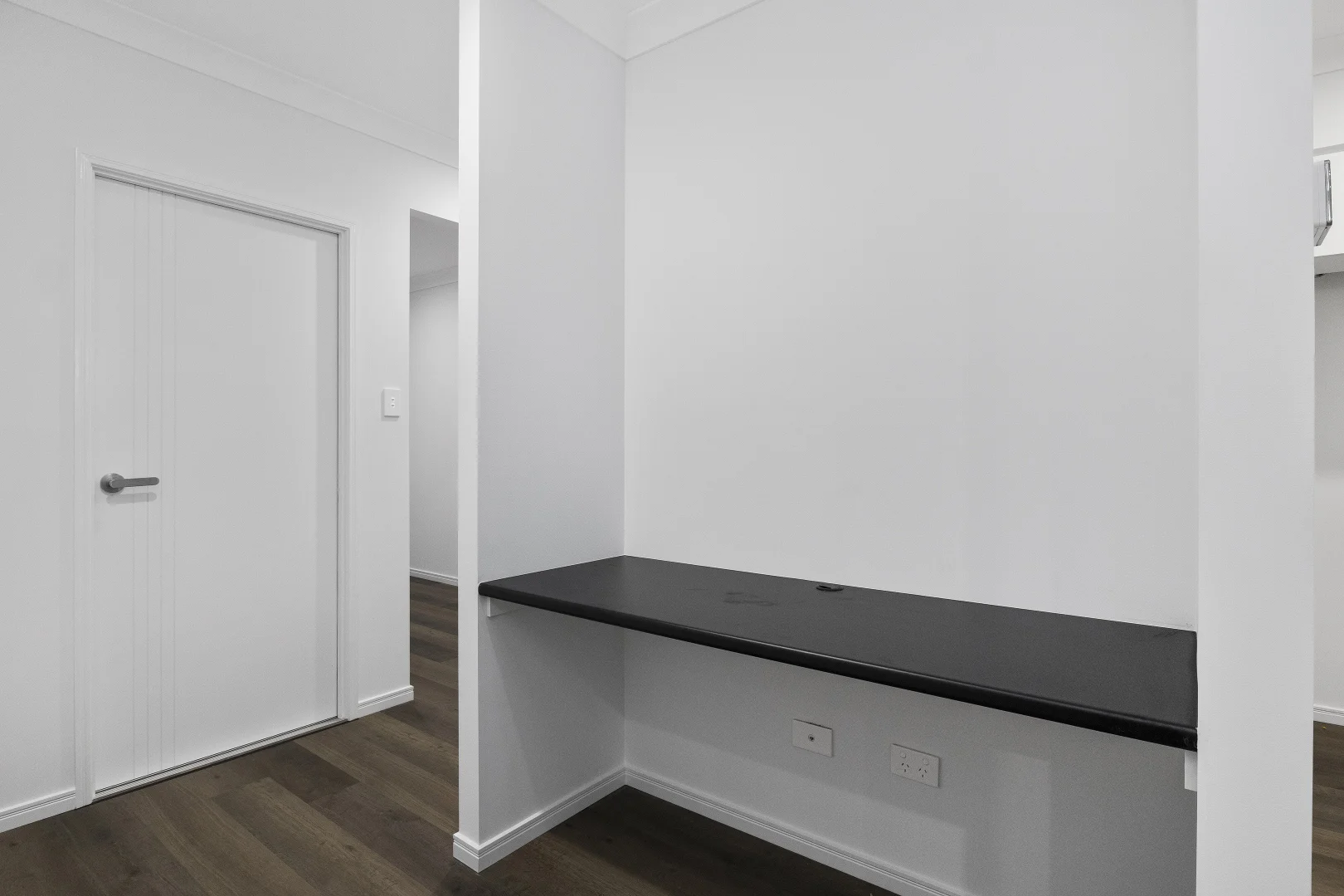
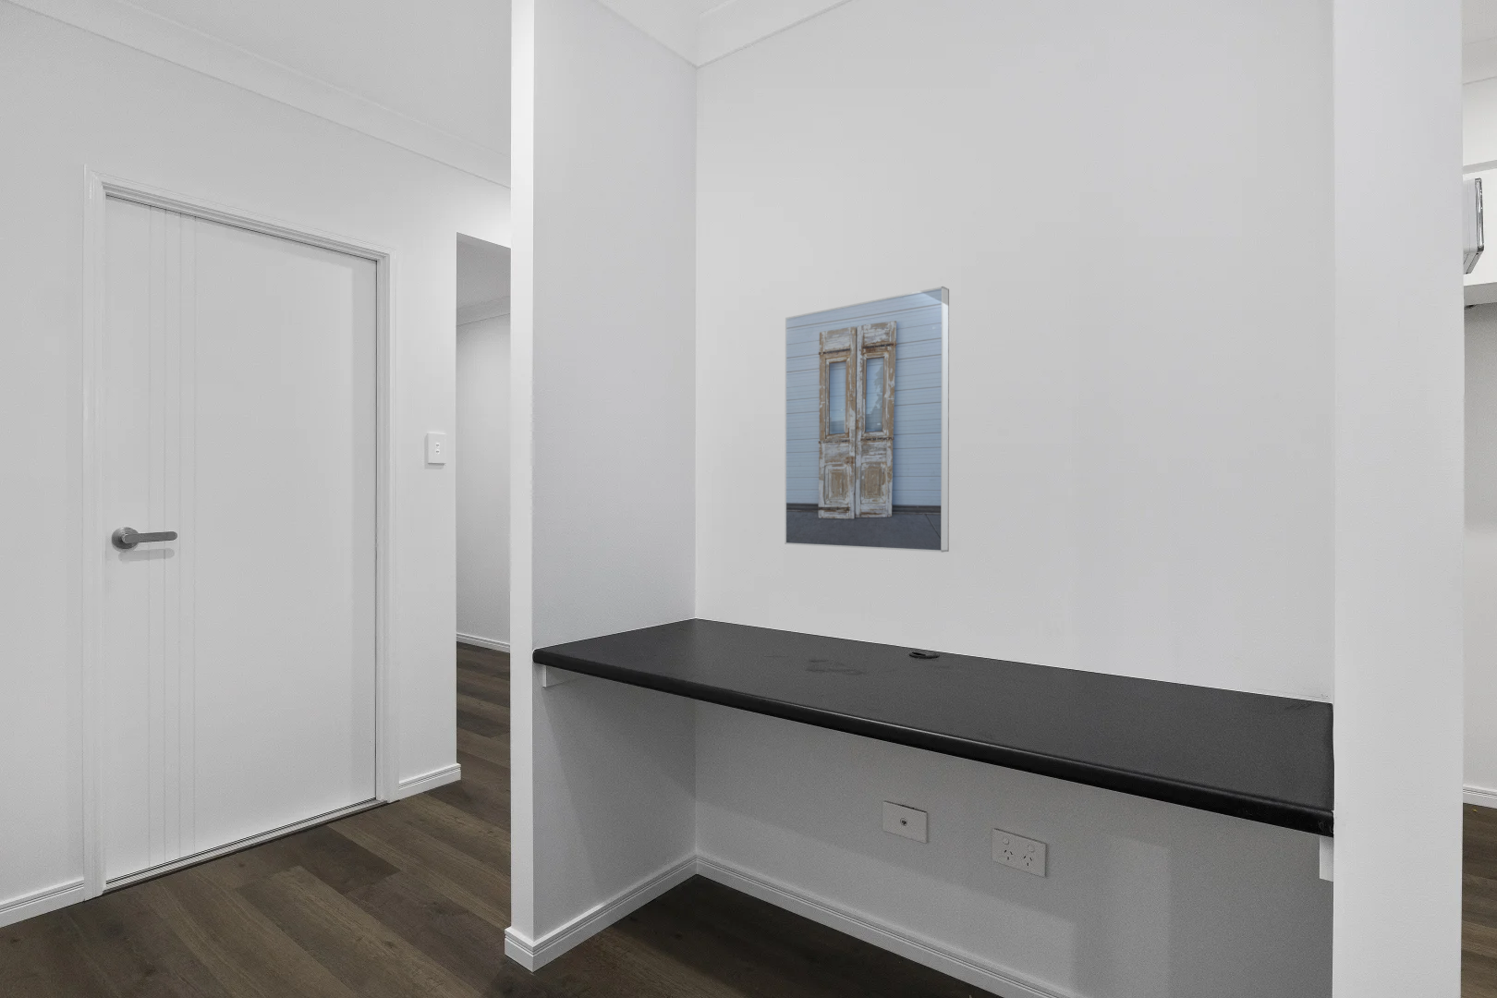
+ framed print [784,285,950,552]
